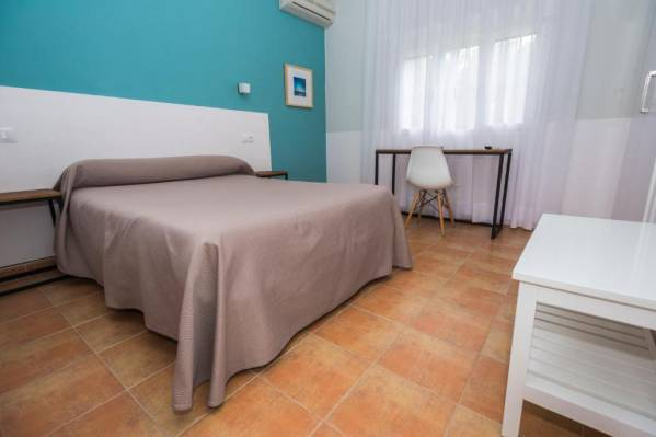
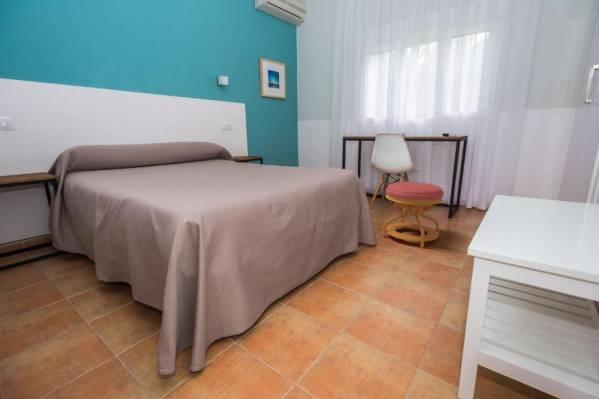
+ stool [381,181,445,249]
